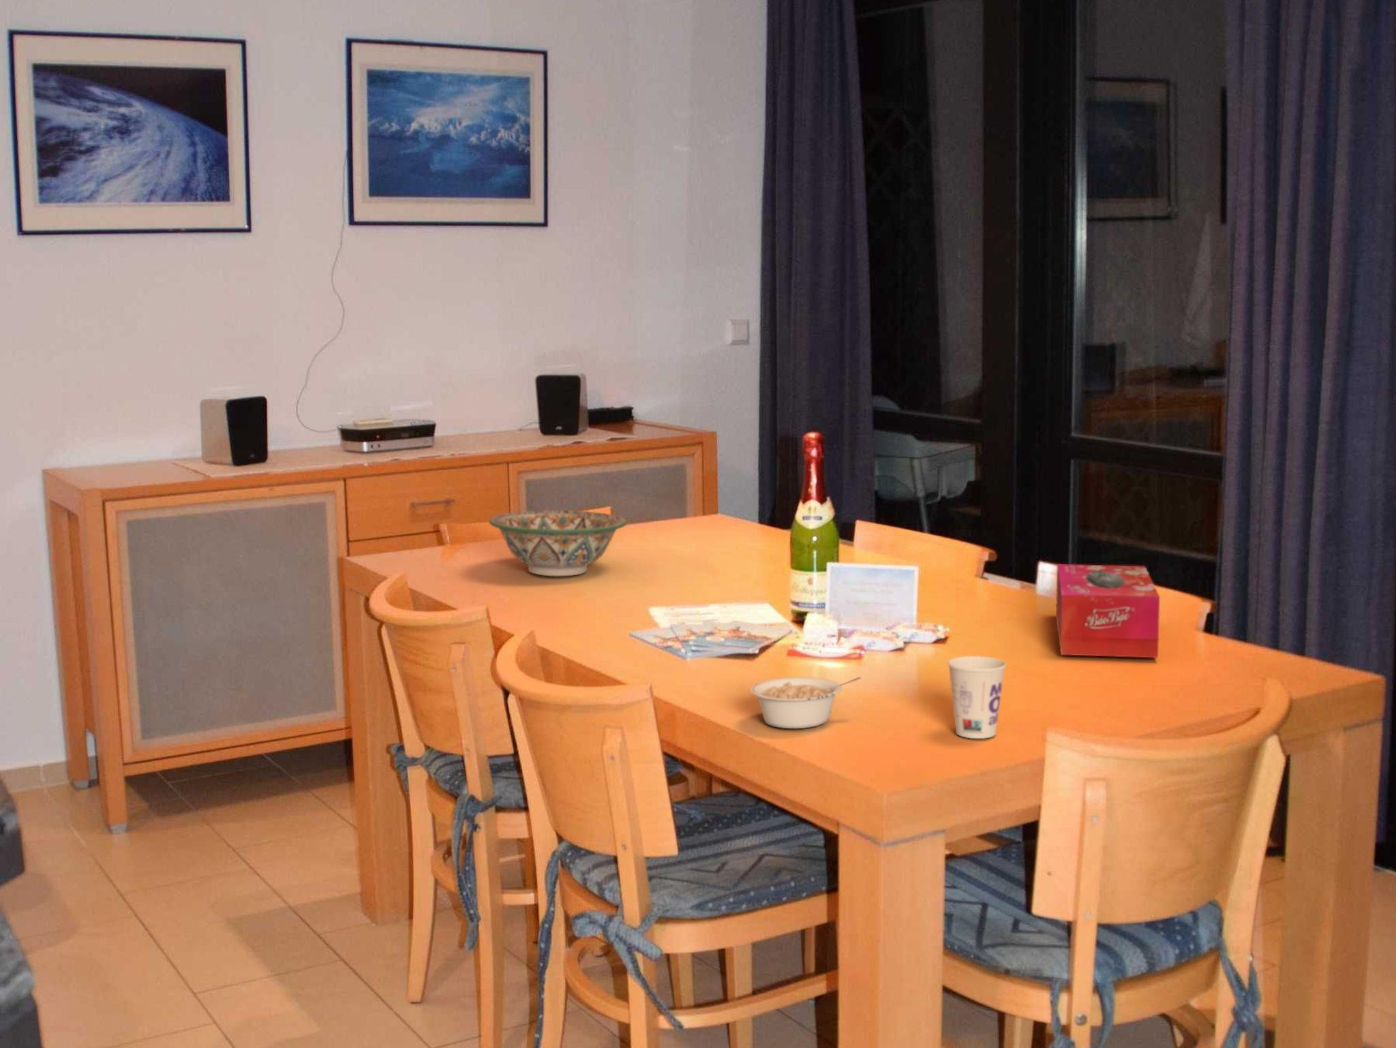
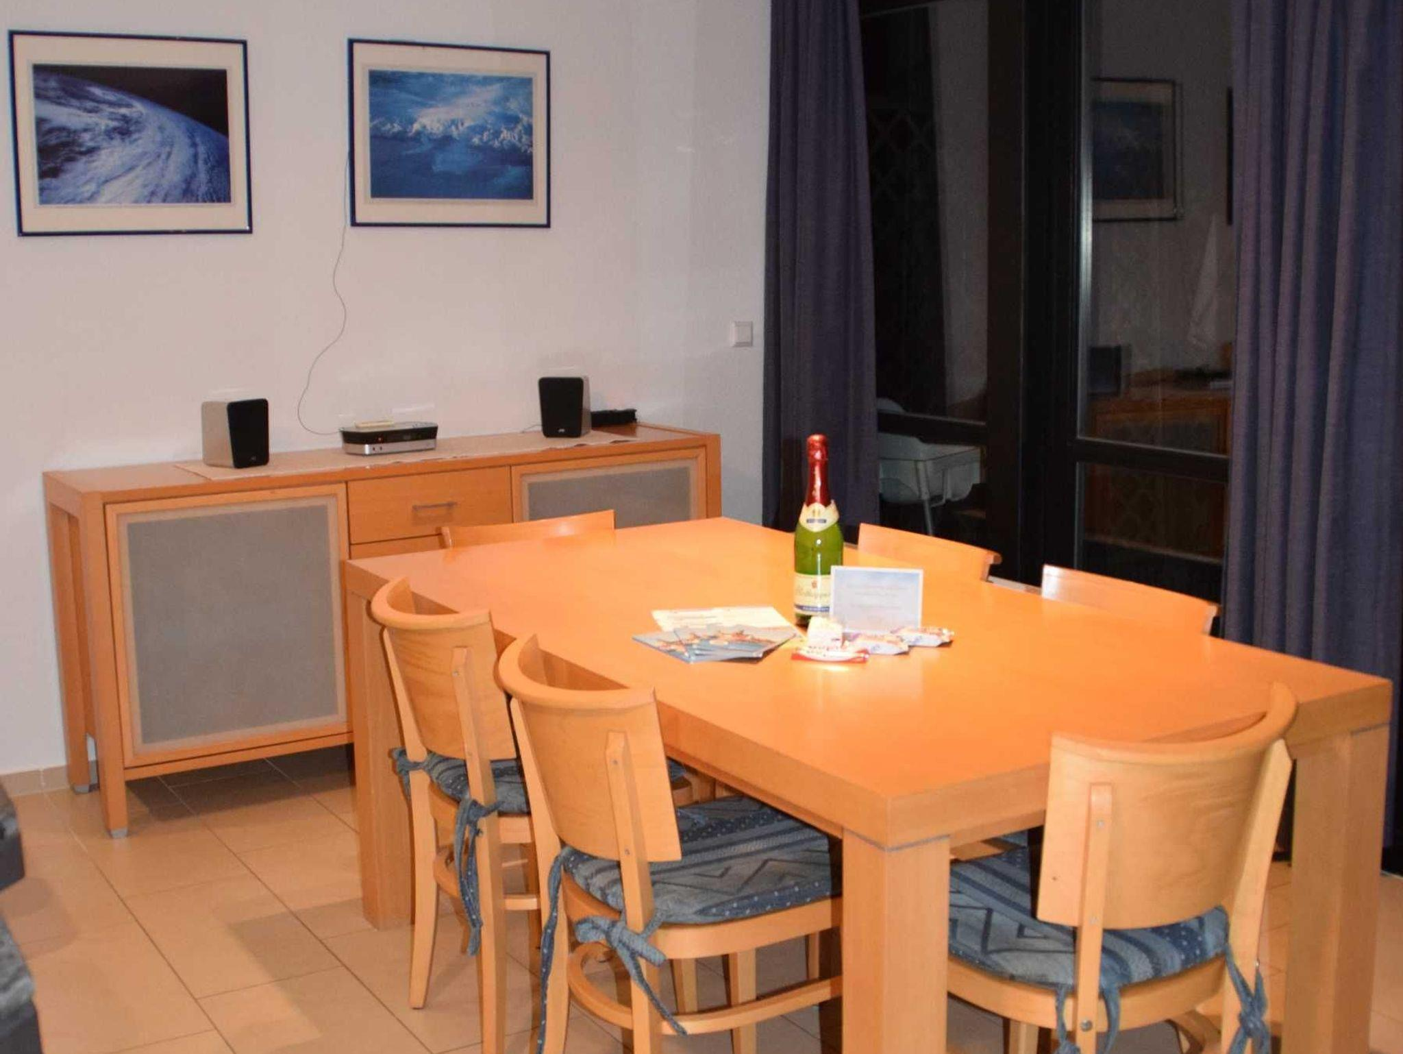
- legume [750,676,862,729]
- tissue box [1055,564,1160,658]
- decorative bowl [488,510,628,577]
- cup [947,655,1006,740]
